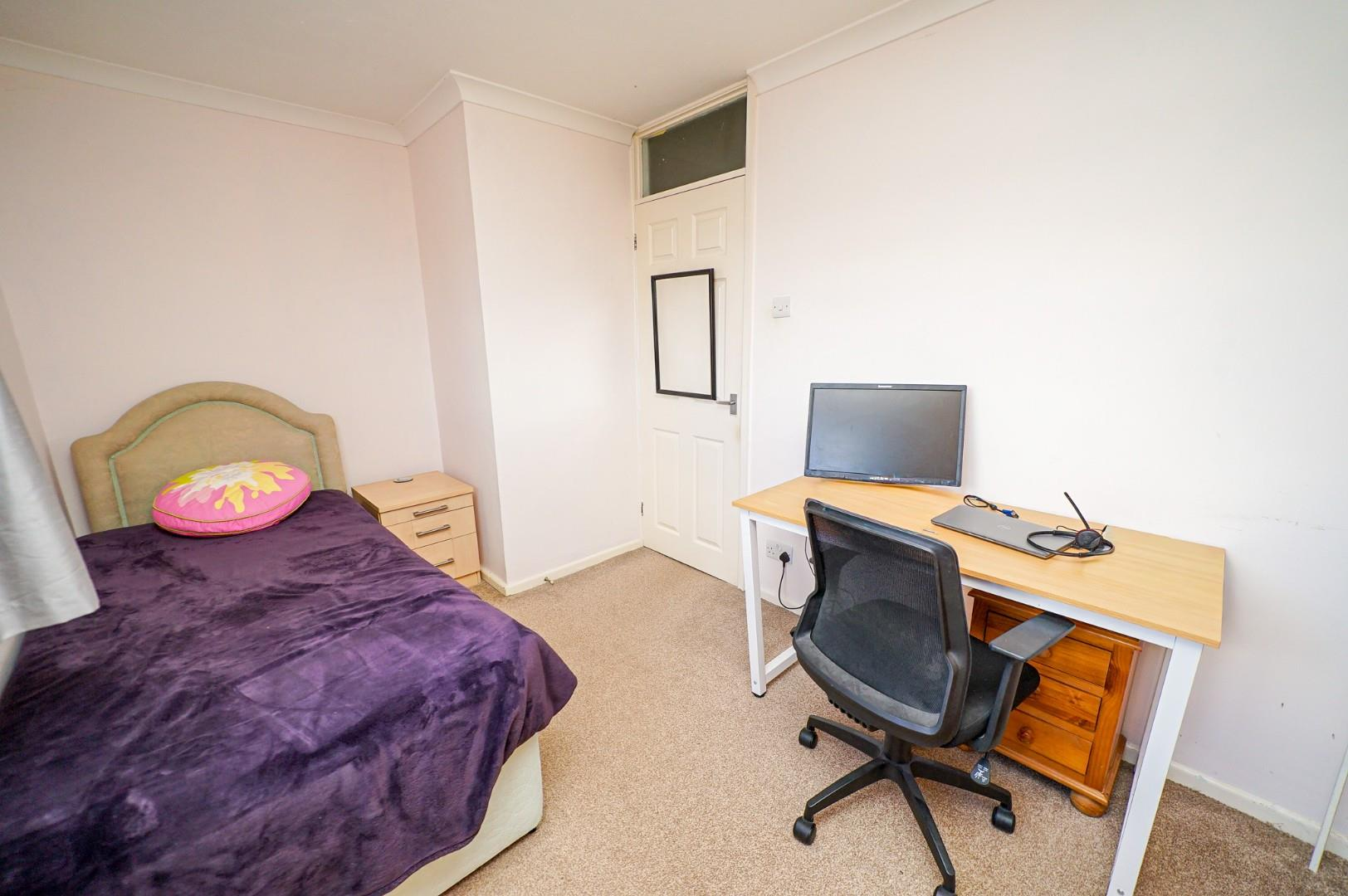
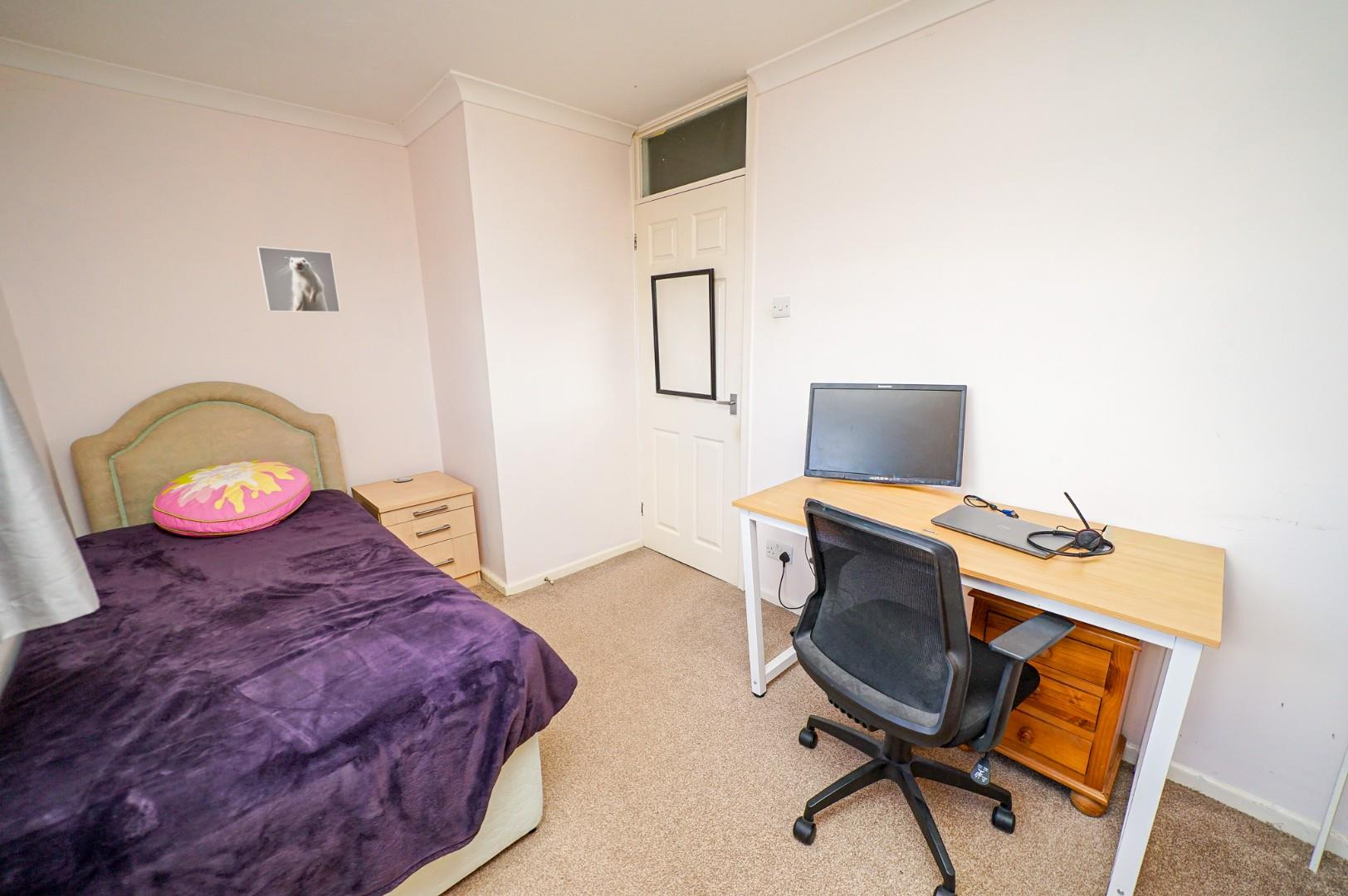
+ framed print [256,246,341,314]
